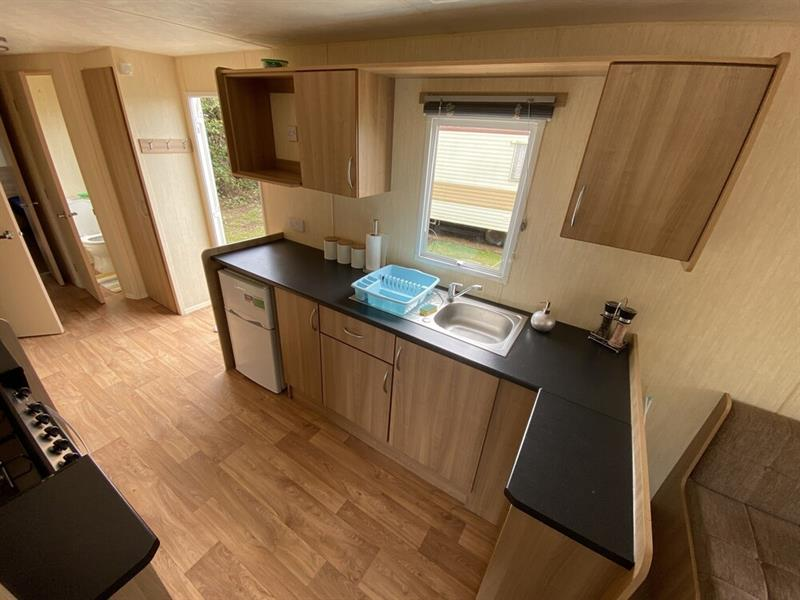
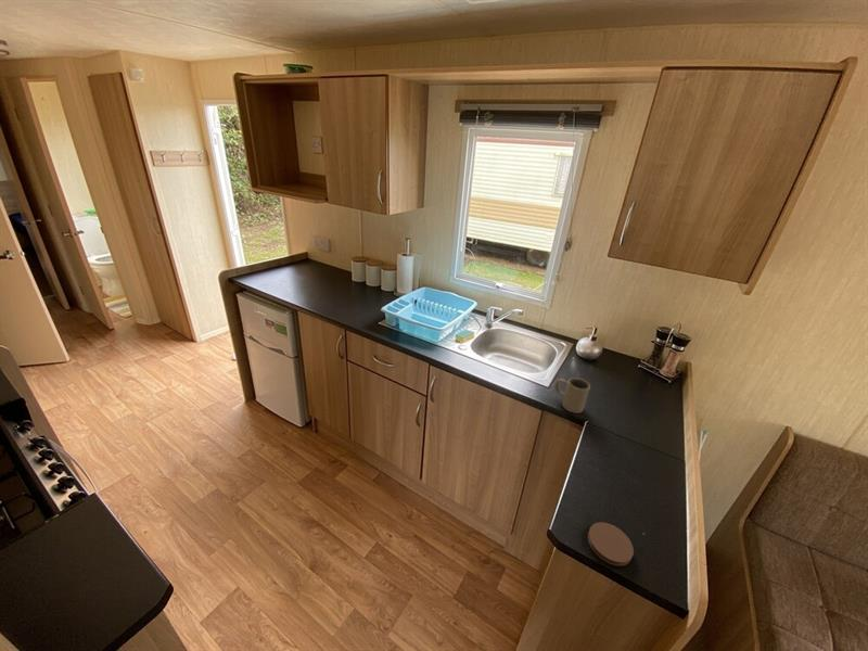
+ coaster [587,521,635,567]
+ mug [553,376,591,414]
